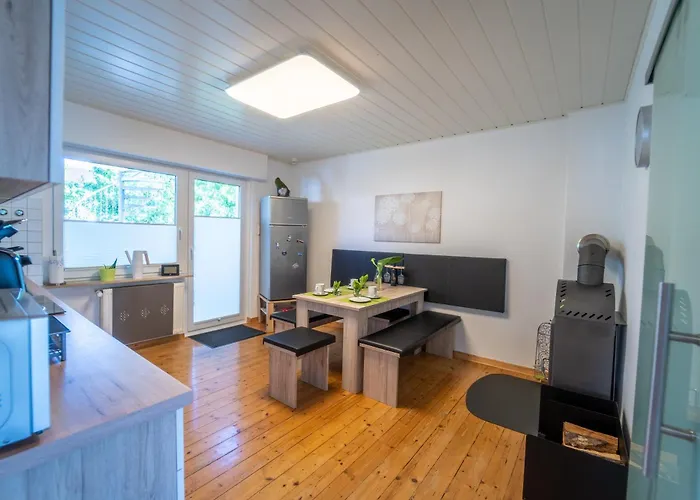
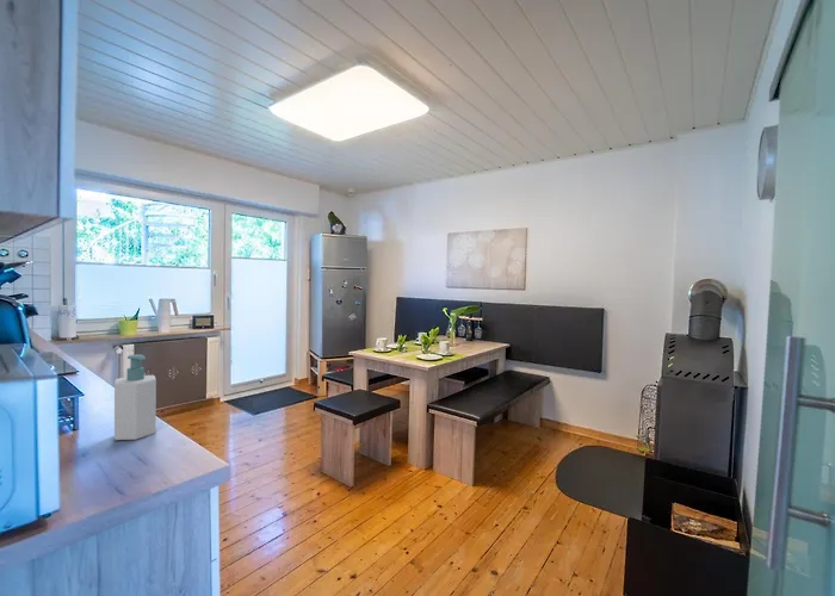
+ soap bottle [113,353,157,441]
